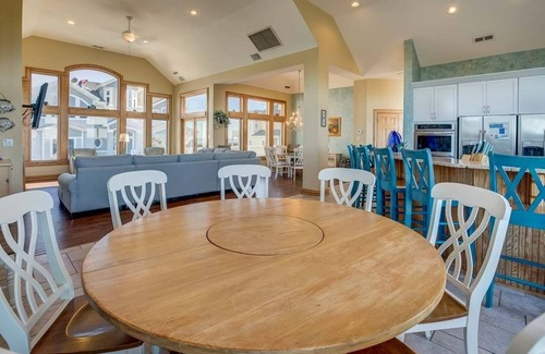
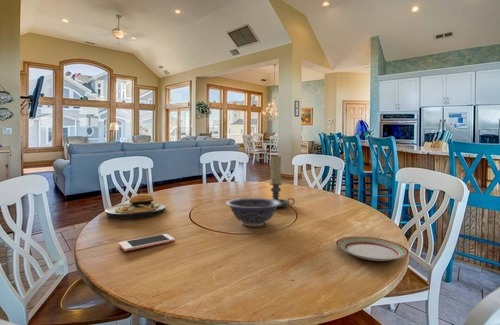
+ plate [335,235,410,262]
+ plate [104,191,166,219]
+ cell phone [118,233,176,252]
+ candle holder [269,155,296,208]
+ decorative bowl [225,197,282,227]
